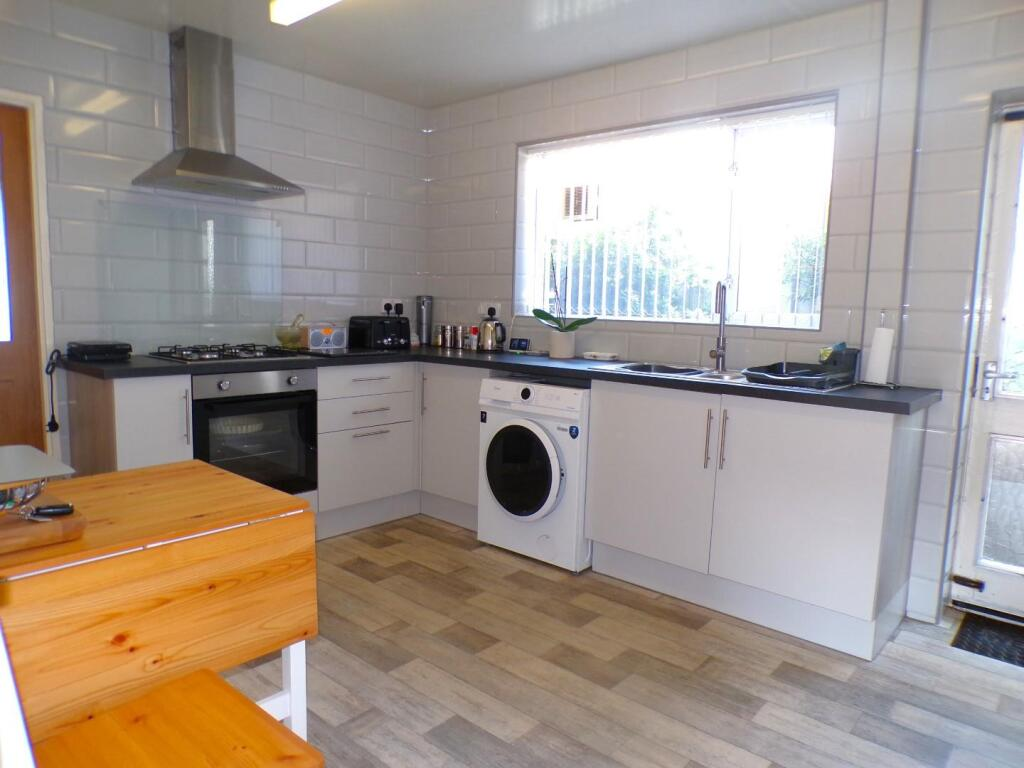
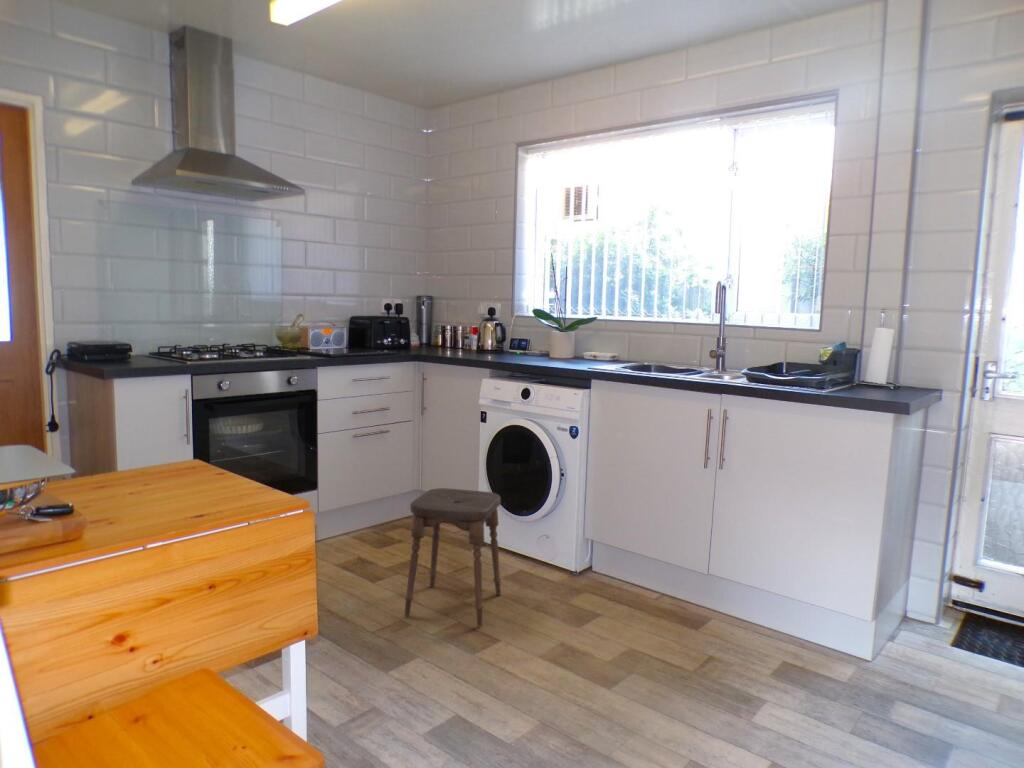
+ stool [403,487,502,627]
